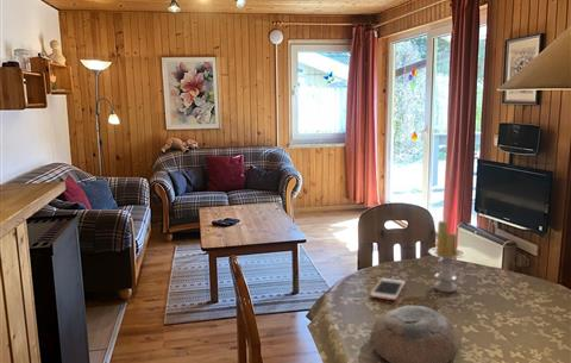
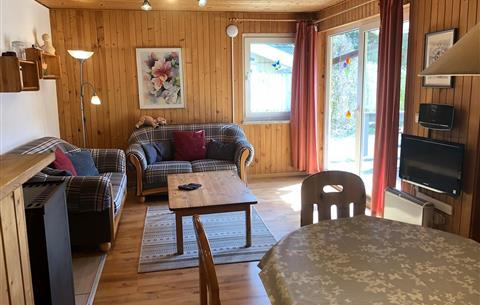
- cell phone [369,277,407,301]
- bowl [369,305,463,363]
- candle [427,219,468,293]
